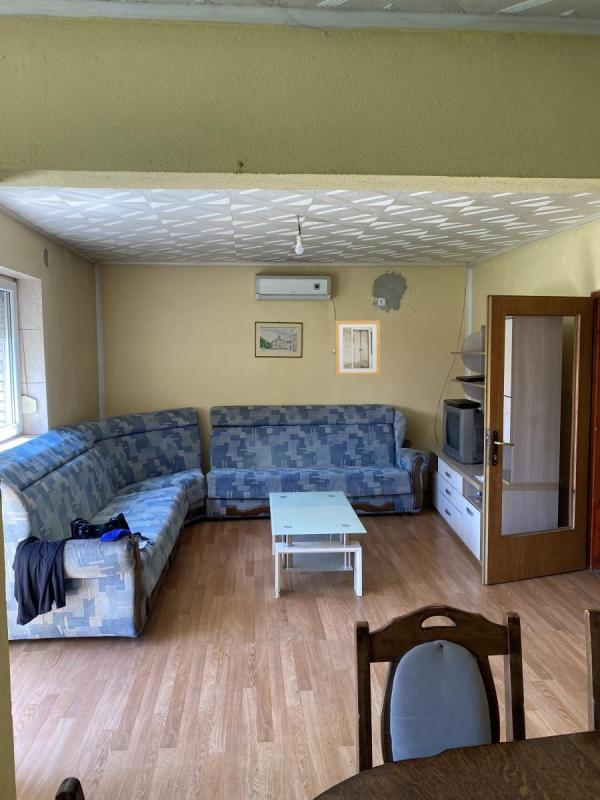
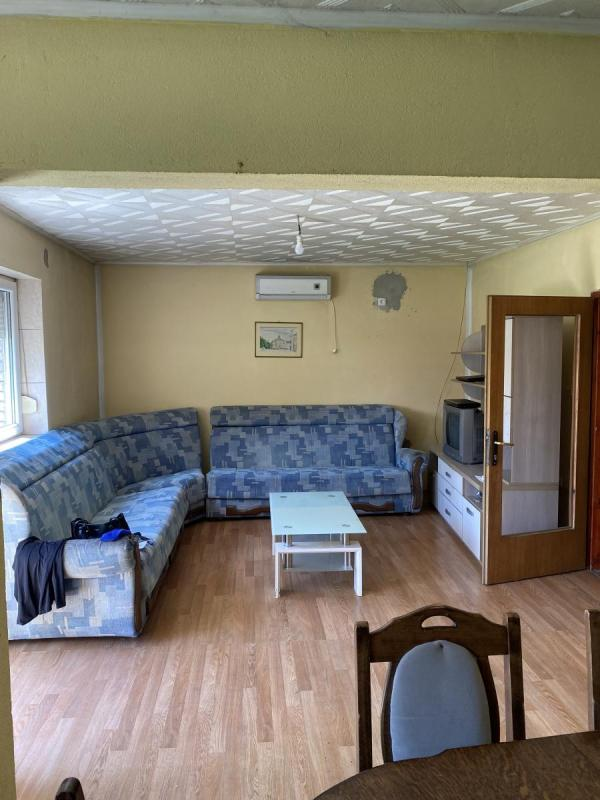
- wall art [334,320,381,377]
